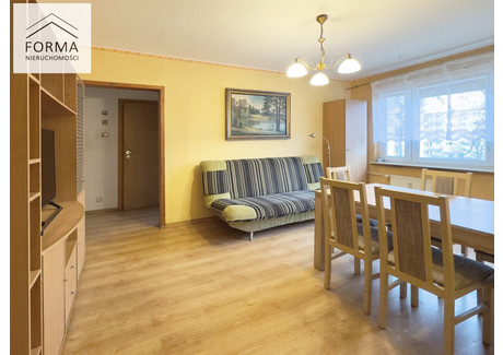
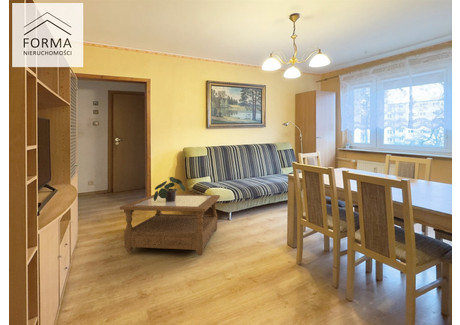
+ coffee table [119,193,221,256]
+ potted plant [153,176,186,202]
